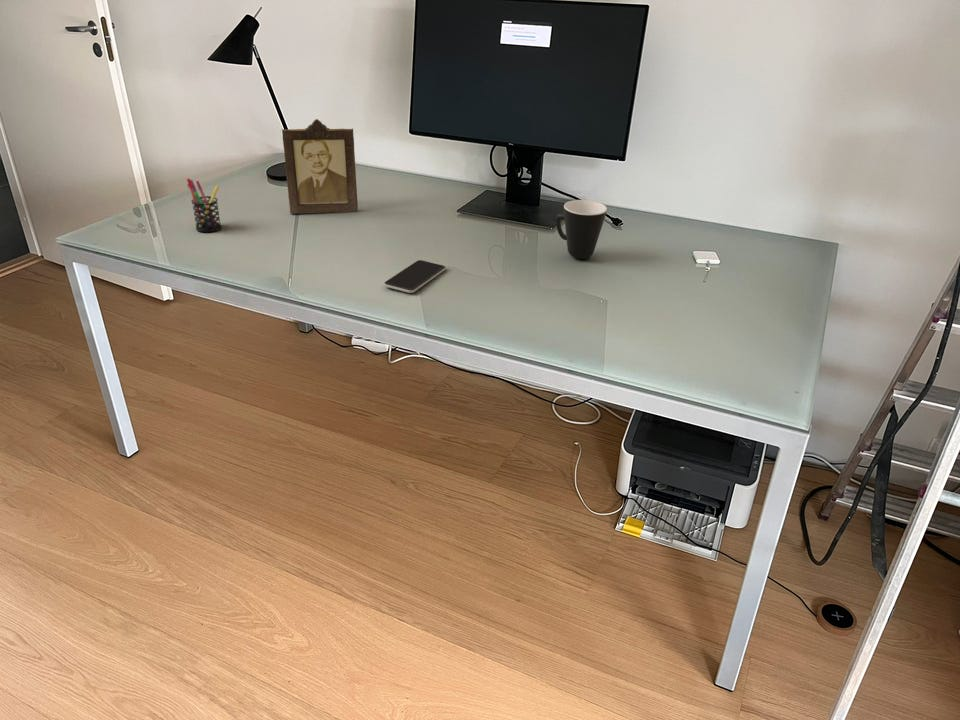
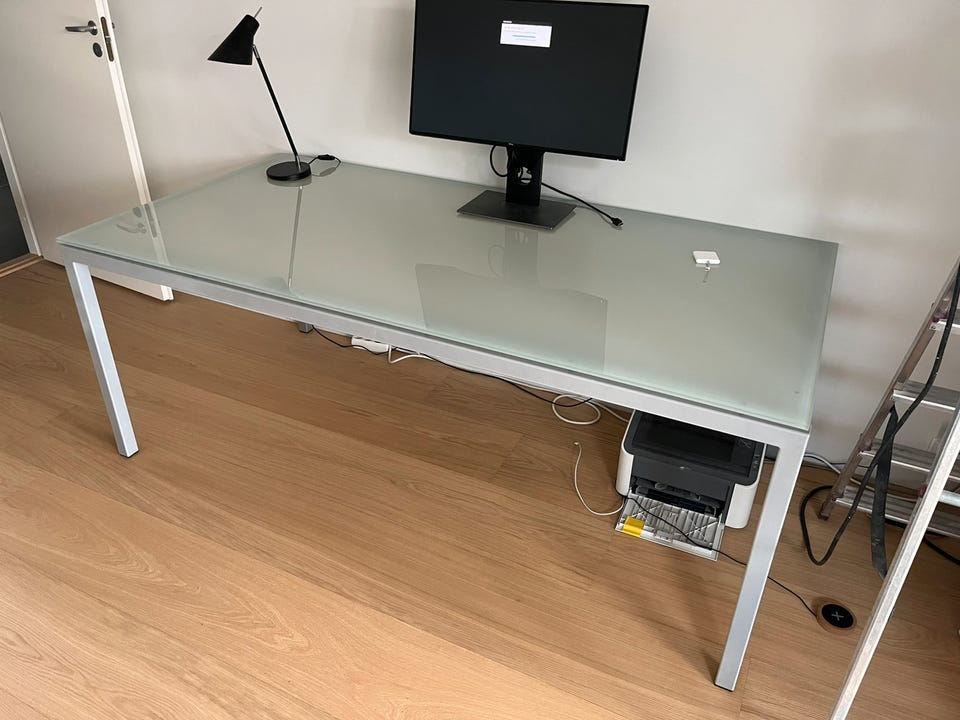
- photo frame [281,118,359,215]
- smartphone [383,259,446,294]
- pen holder [186,177,222,233]
- mug [555,199,608,260]
